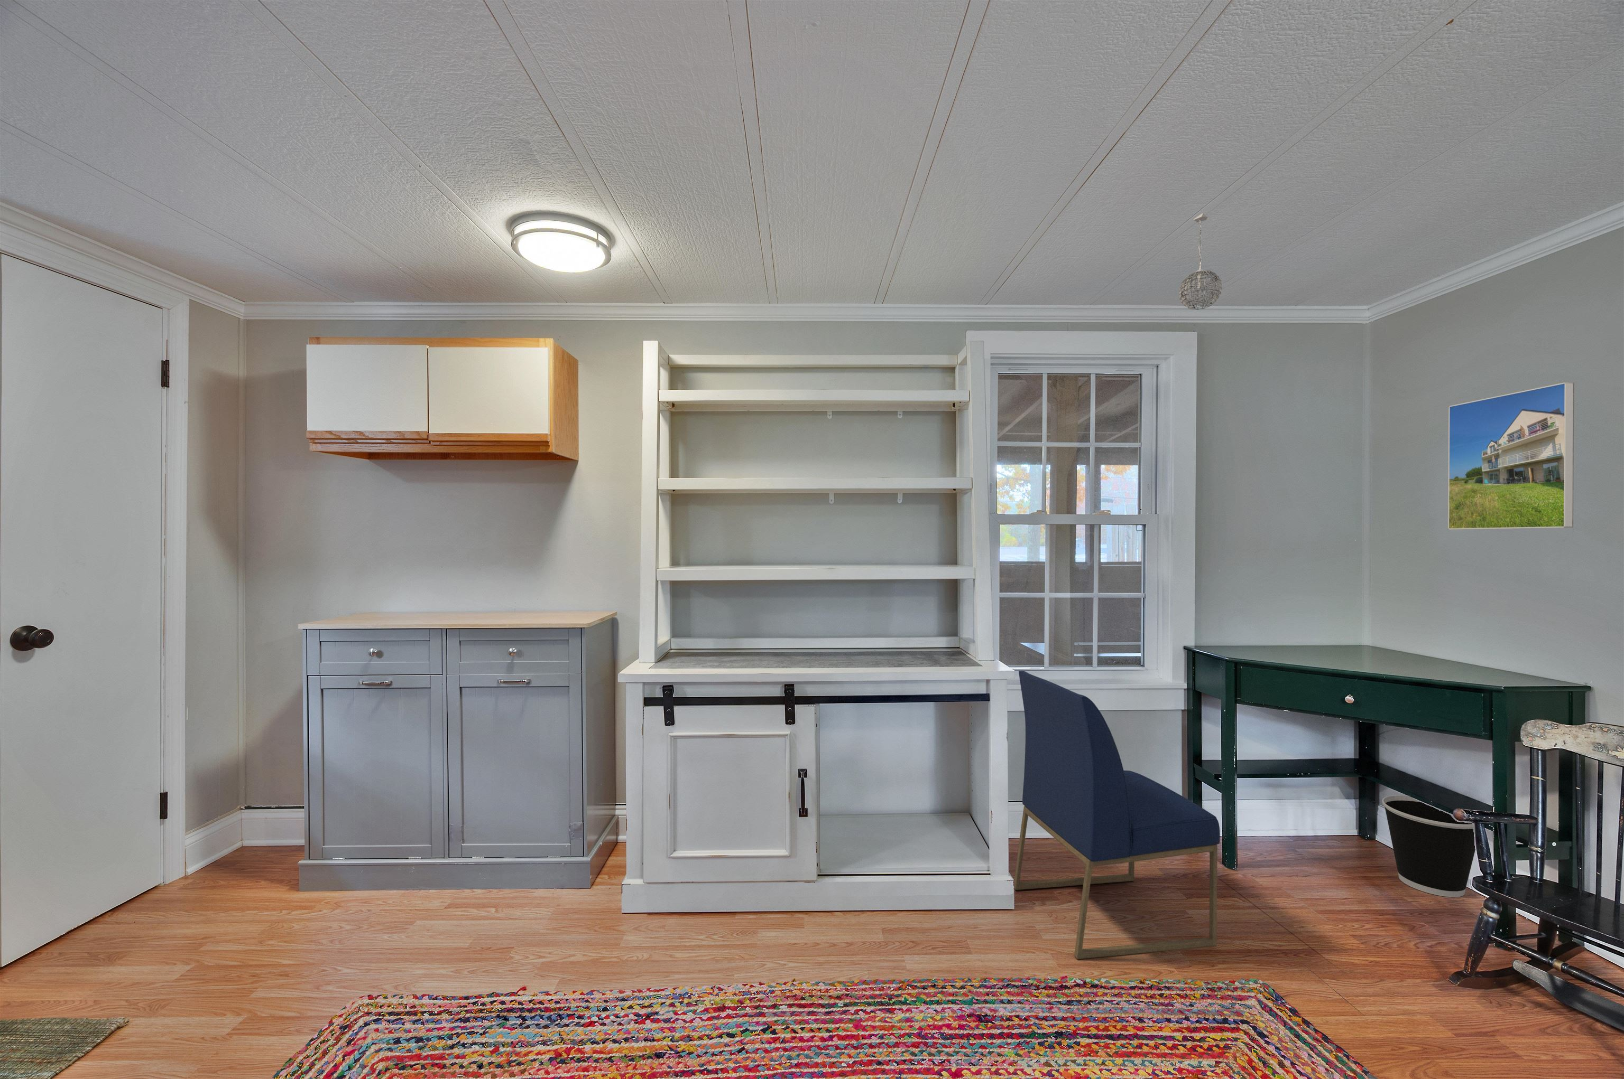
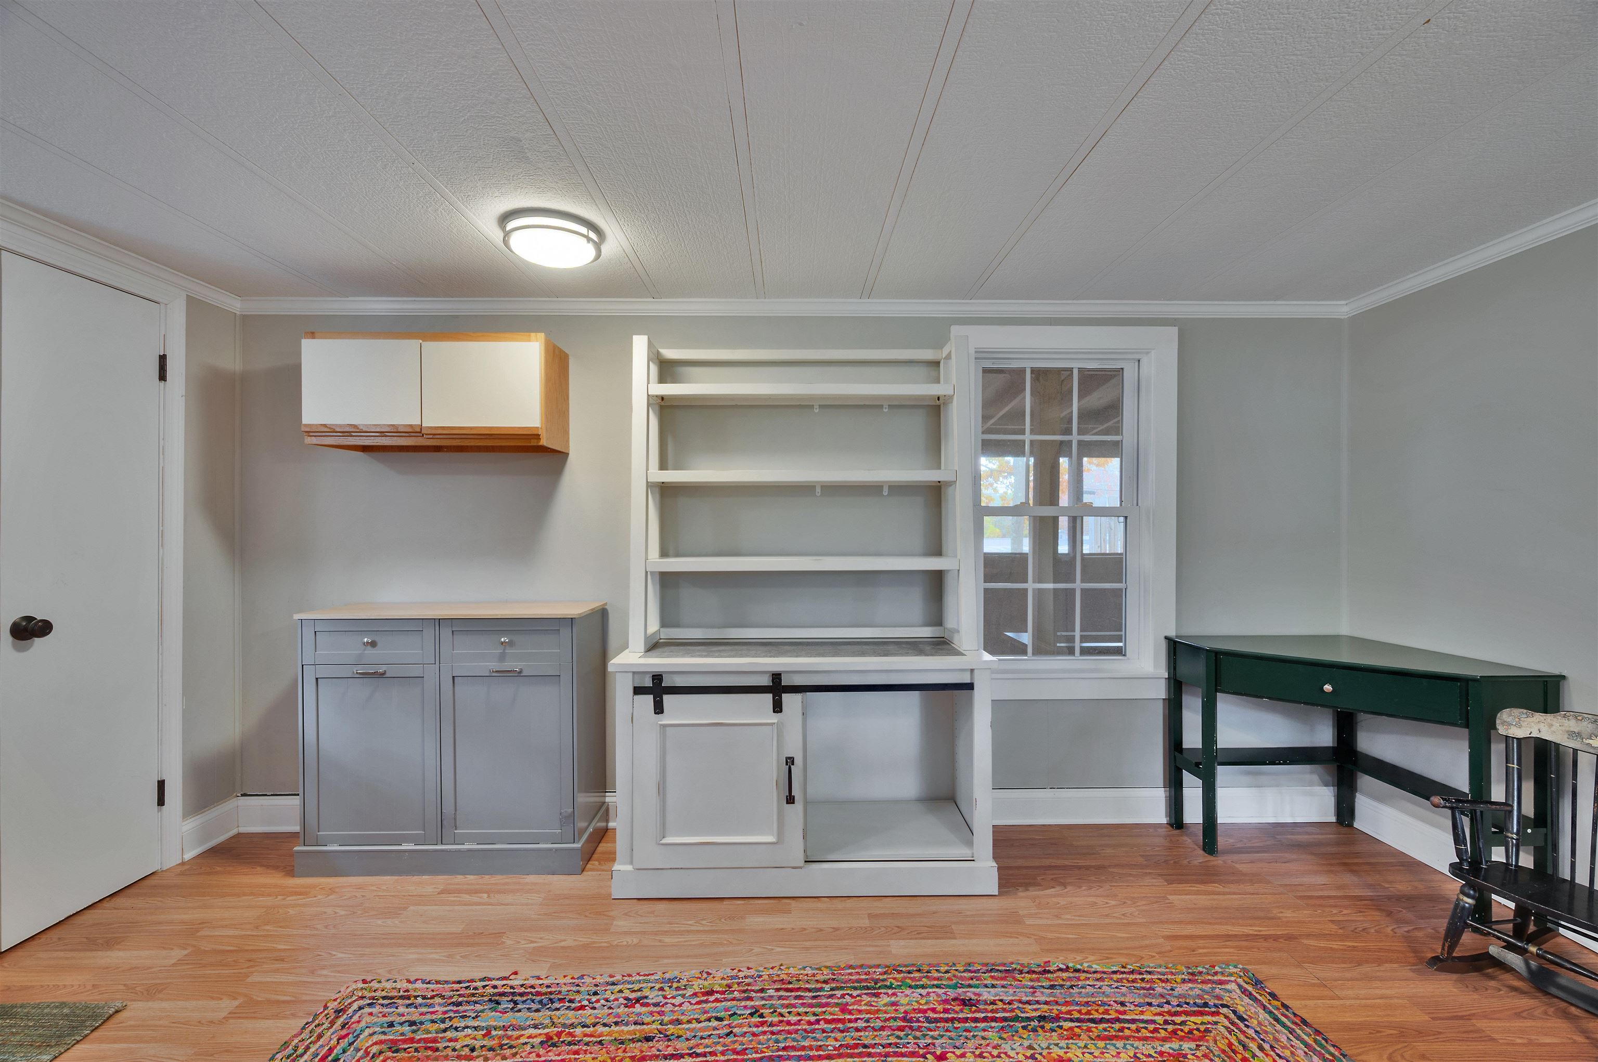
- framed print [1447,382,1575,530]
- chair [1013,671,1220,960]
- wastebasket [1382,795,1476,898]
- pendant light [1178,212,1223,309]
